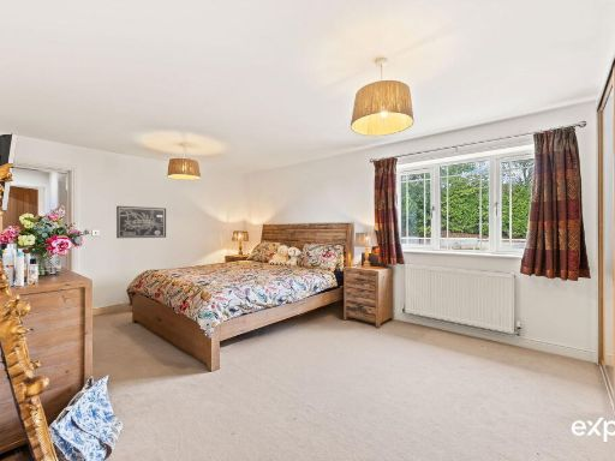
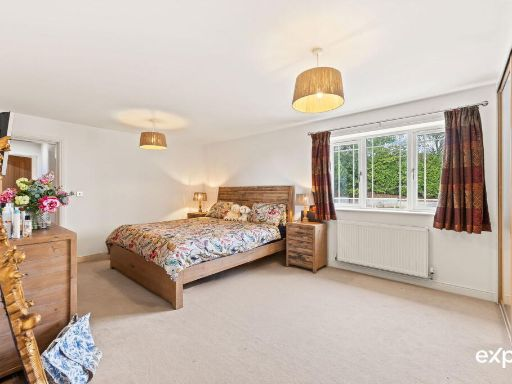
- wall art [115,205,167,239]
